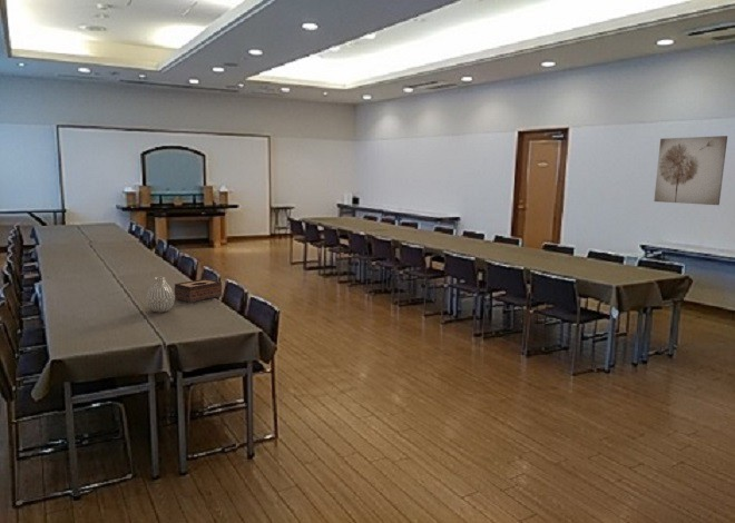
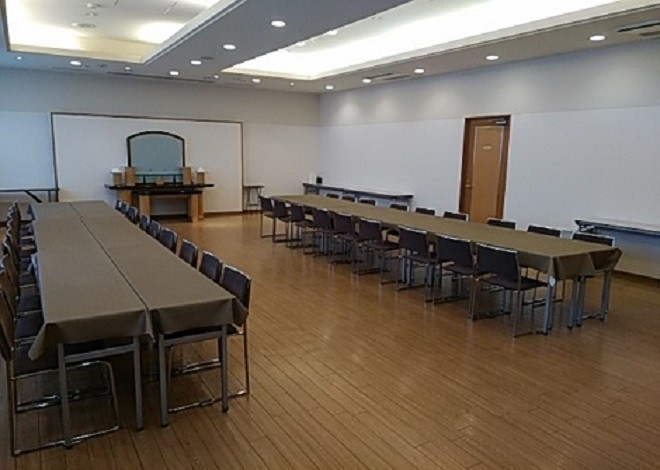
- tissue box [174,278,223,304]
- vase [145,276,176,314]
- wall art [654,135,728,206]
